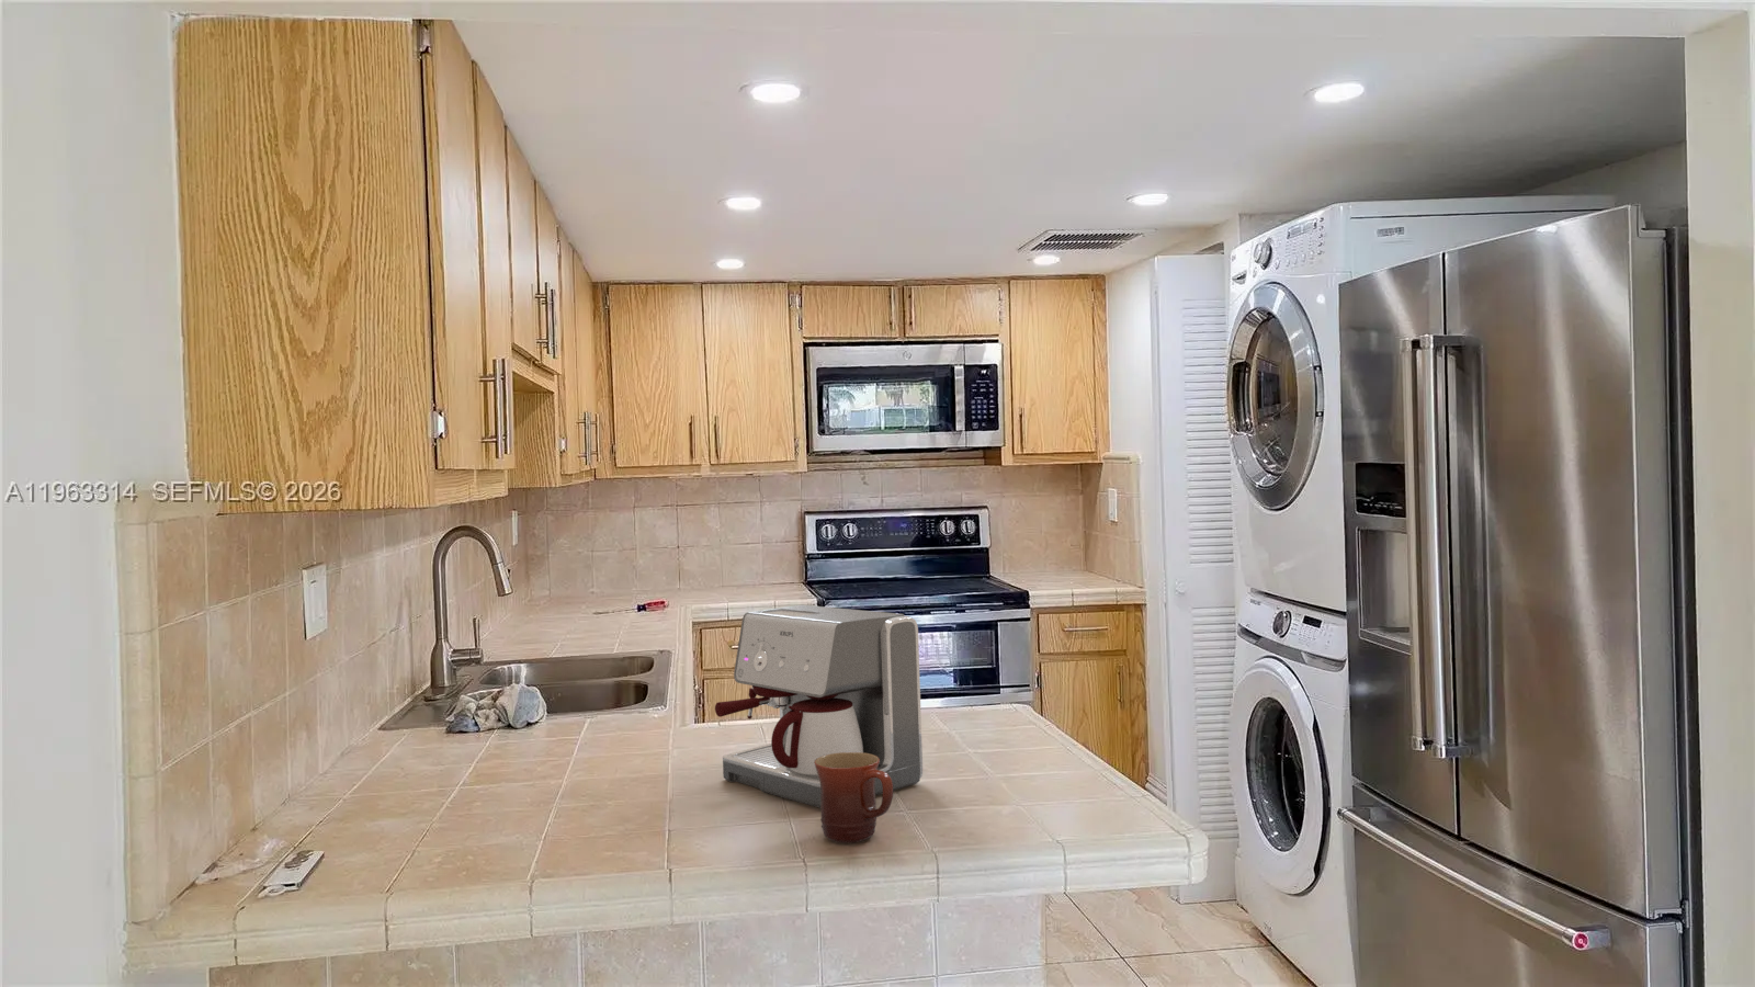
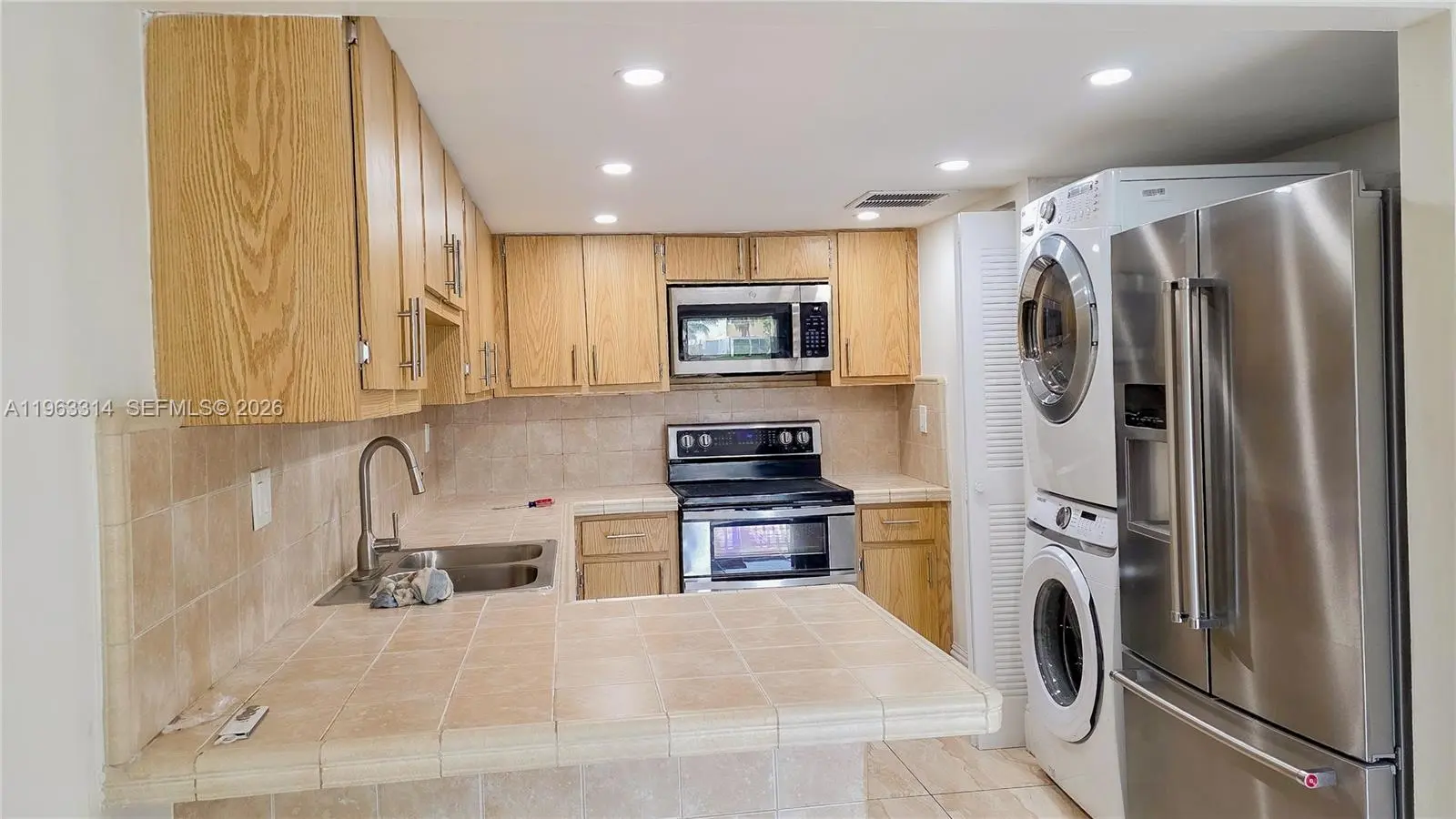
- coffee maker [714,604,923,809]
- mug [814,752,894,845]
